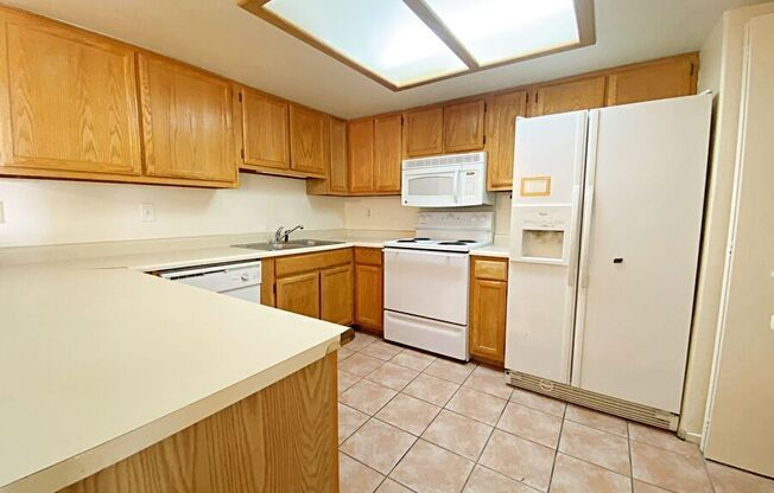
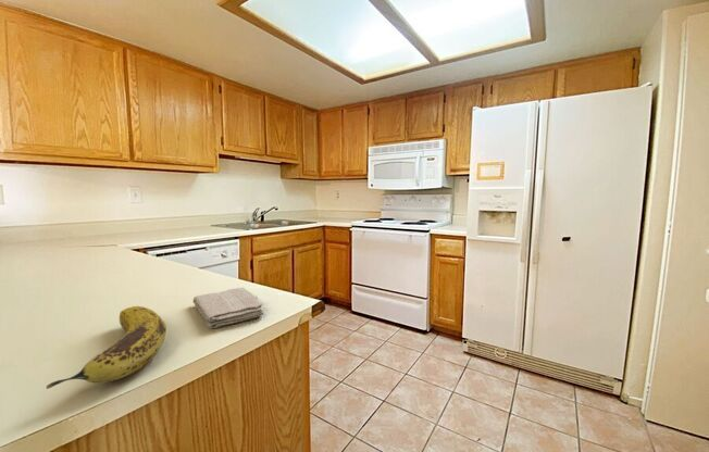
+ fruit [46,305,167,390]
+ washcloth [191,287,265,329]
